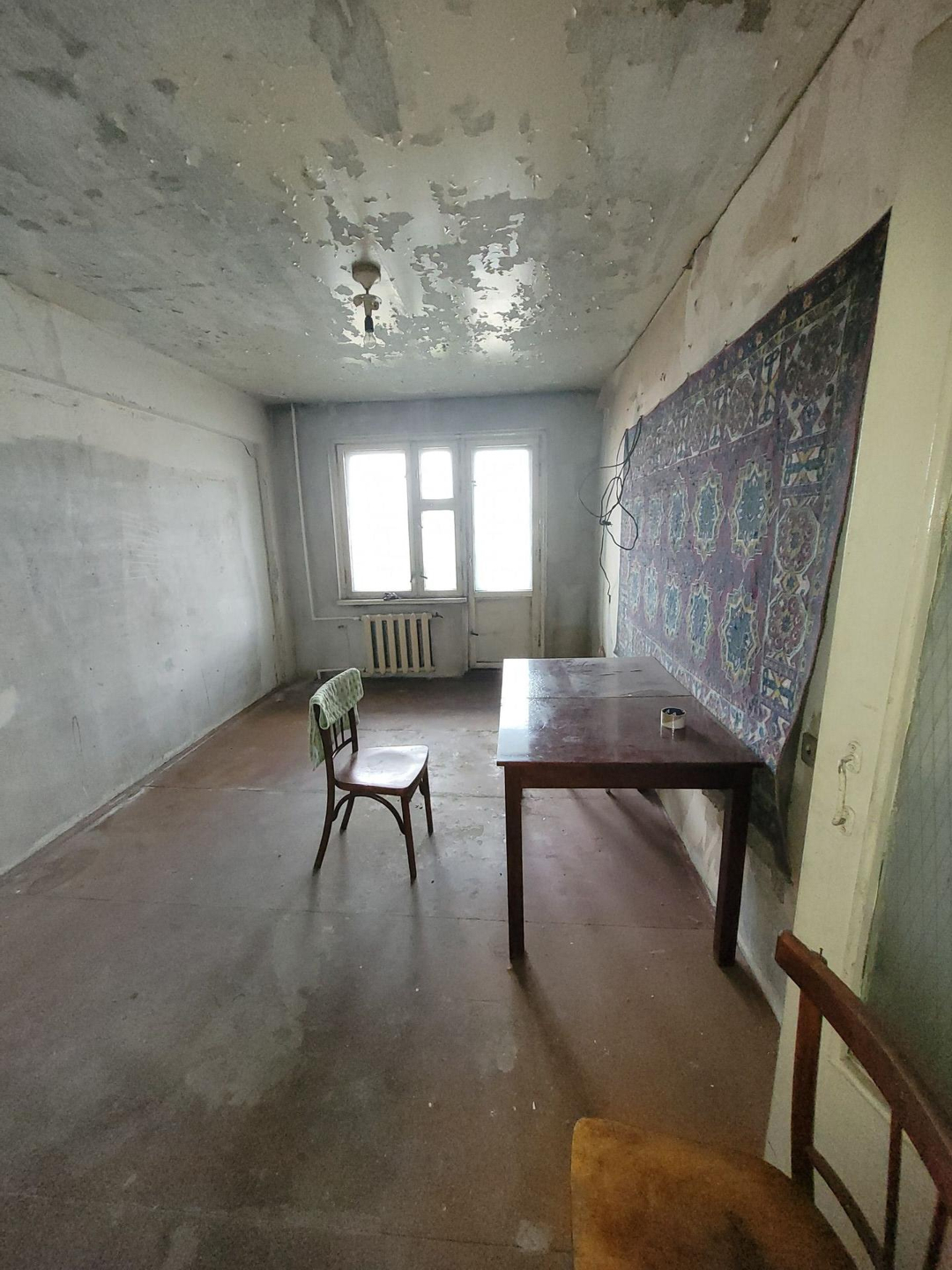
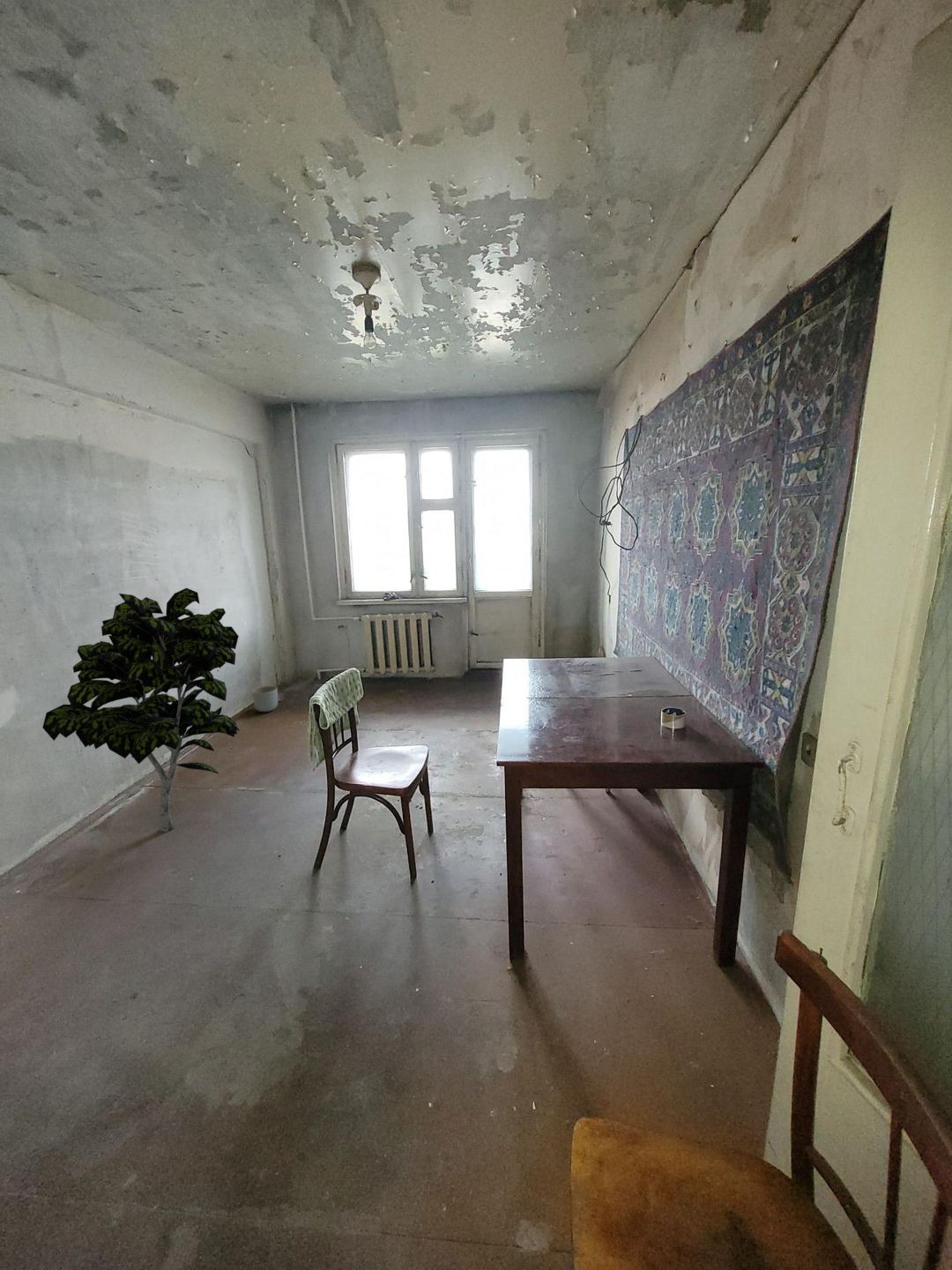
+ planter [250,685,279,713]
+ indoor plant [41,587,241,833]
